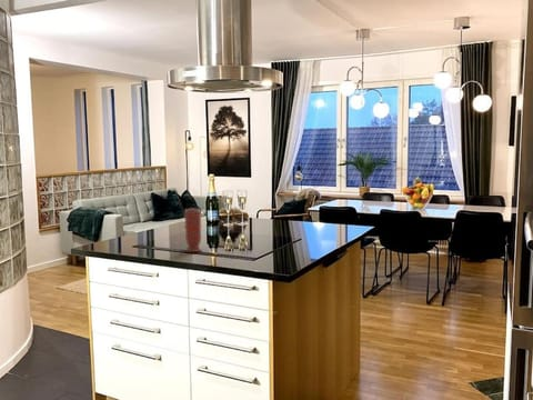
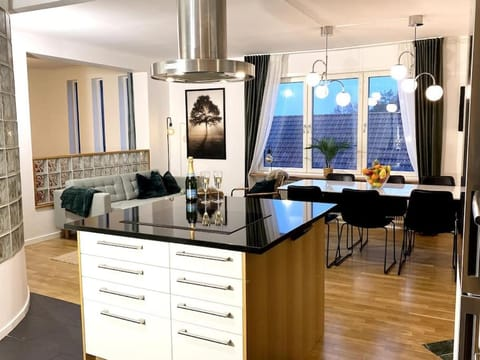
- spice grinder [183,207,203,253]
